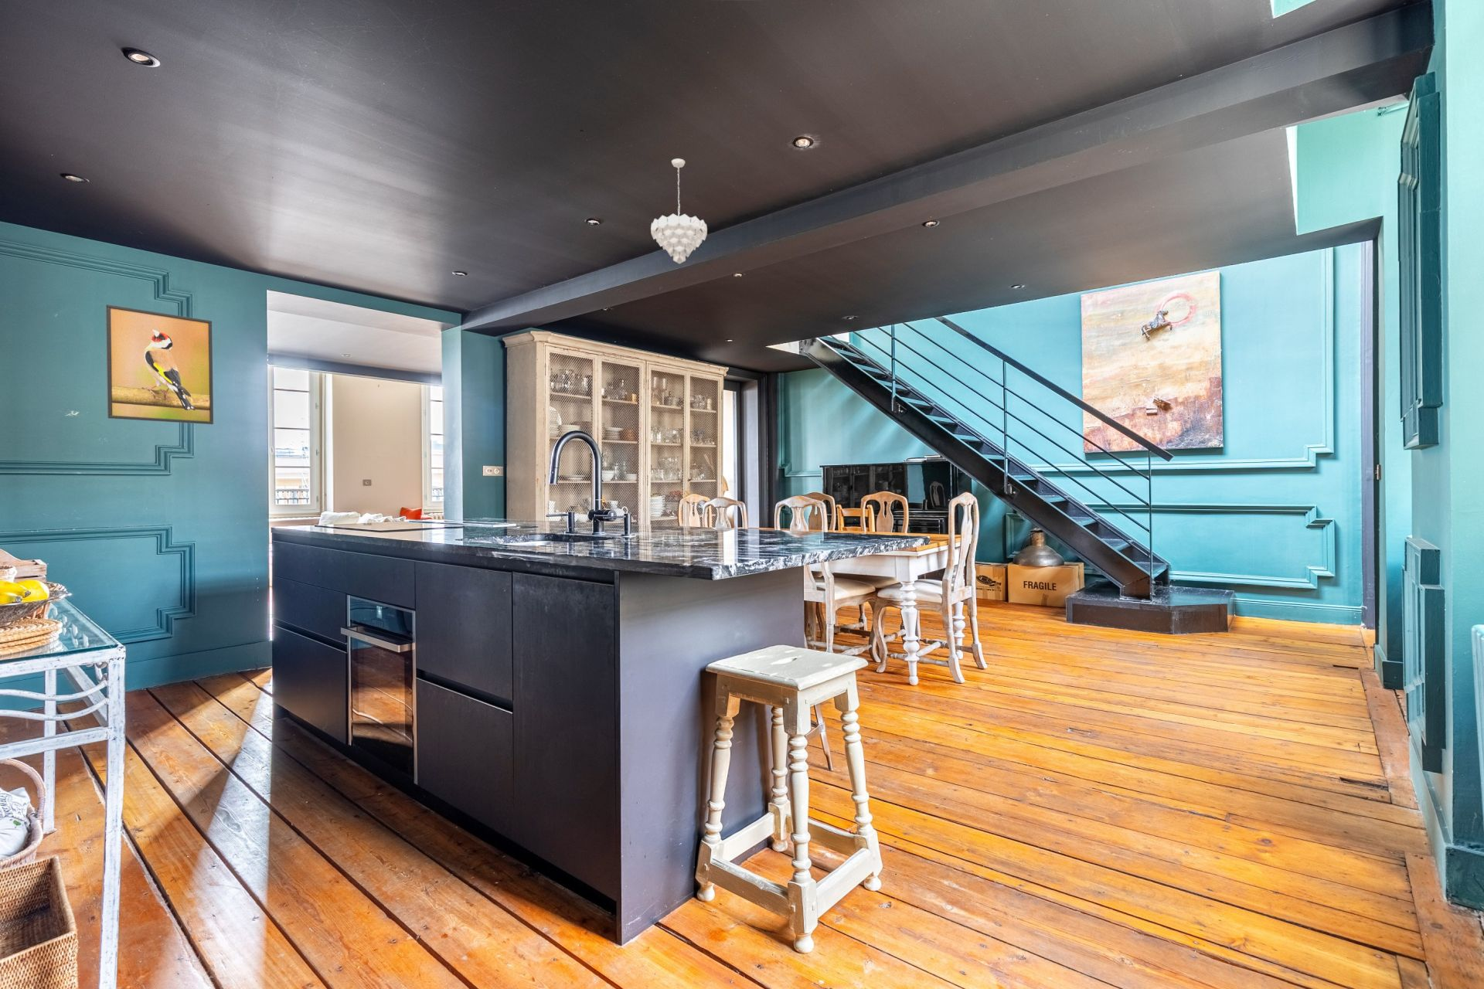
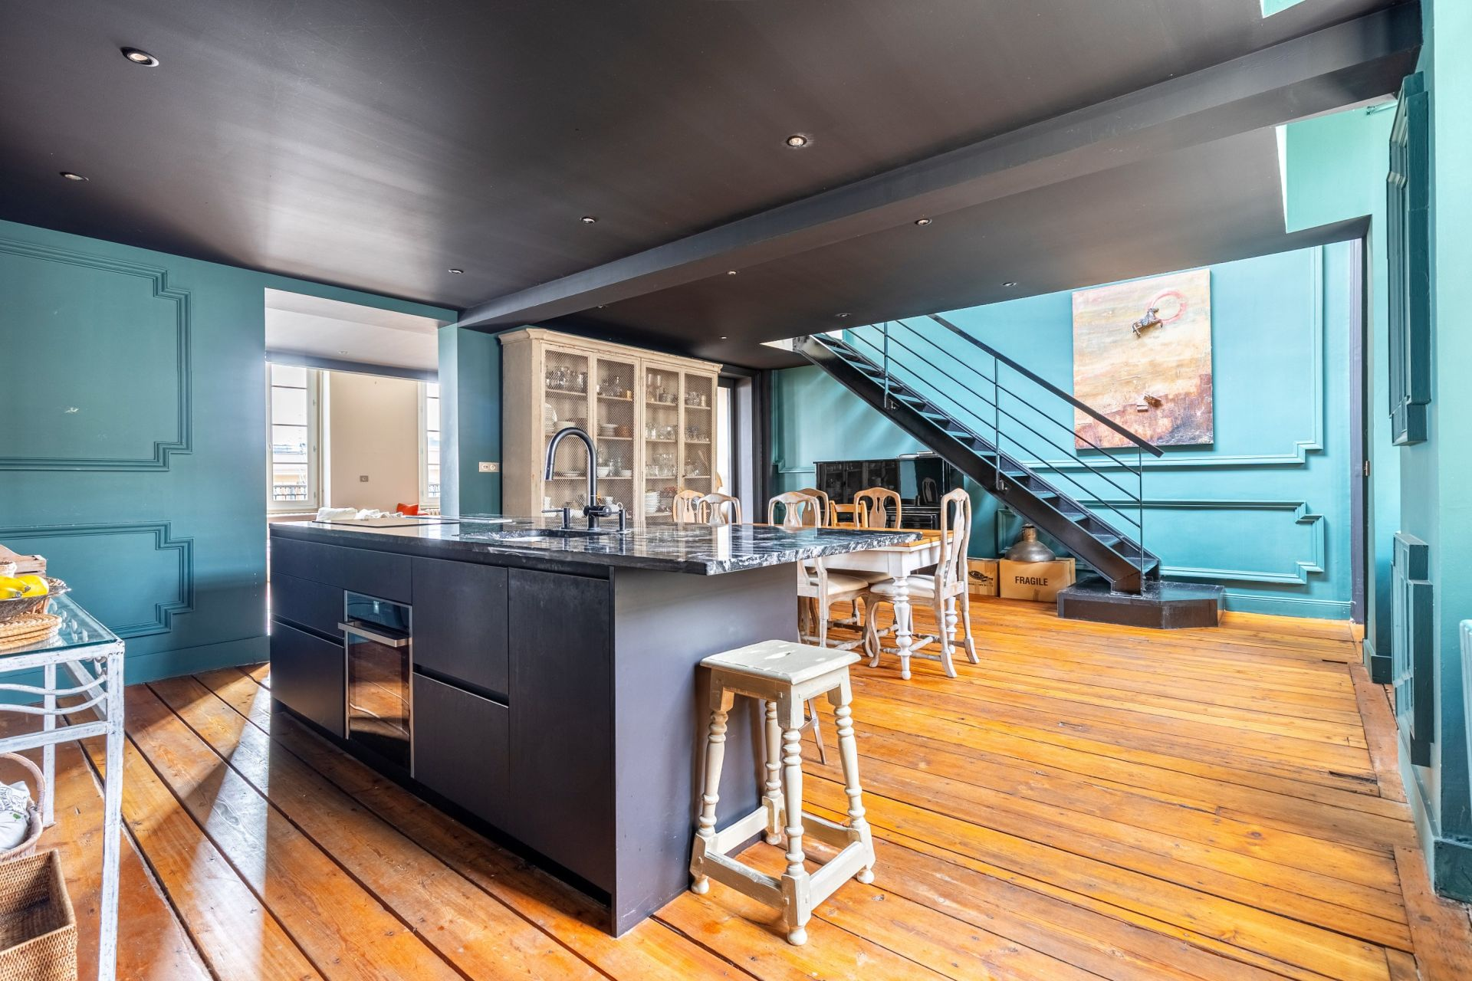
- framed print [105,304,214,425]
- pendant light [650,158,708,264]
